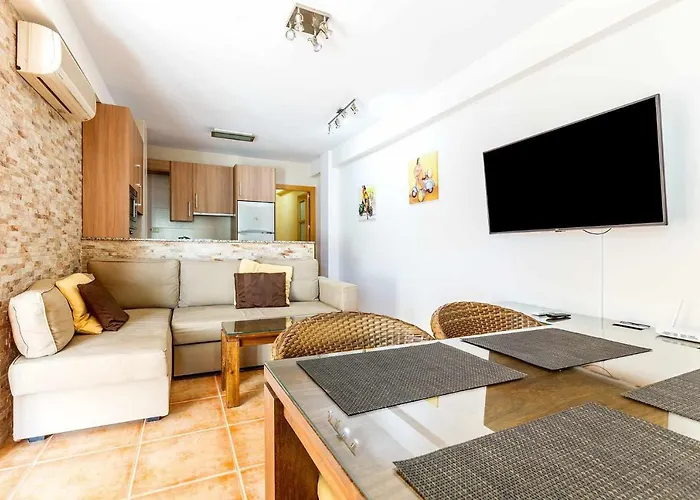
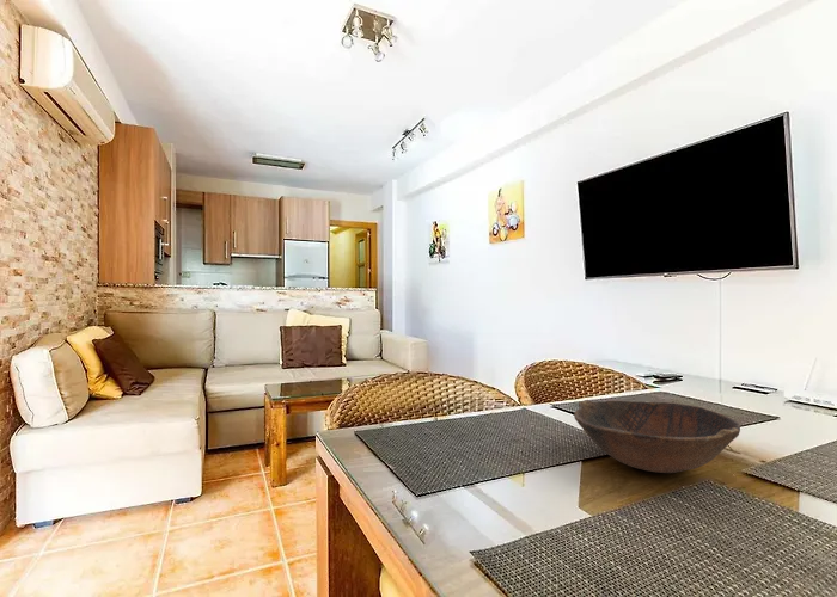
+ bowl [573,399,741,474]
